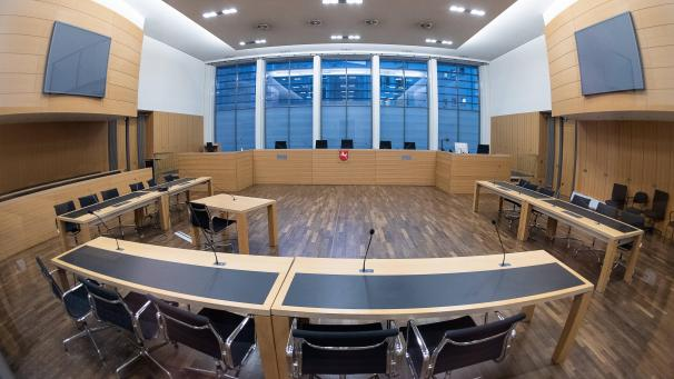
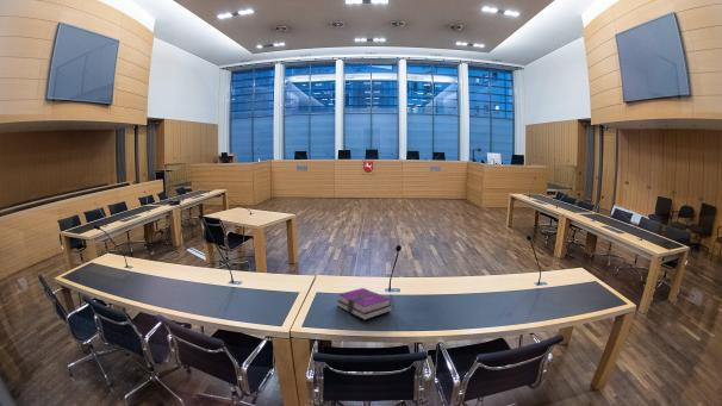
+ notebook [336,287,394,321]
